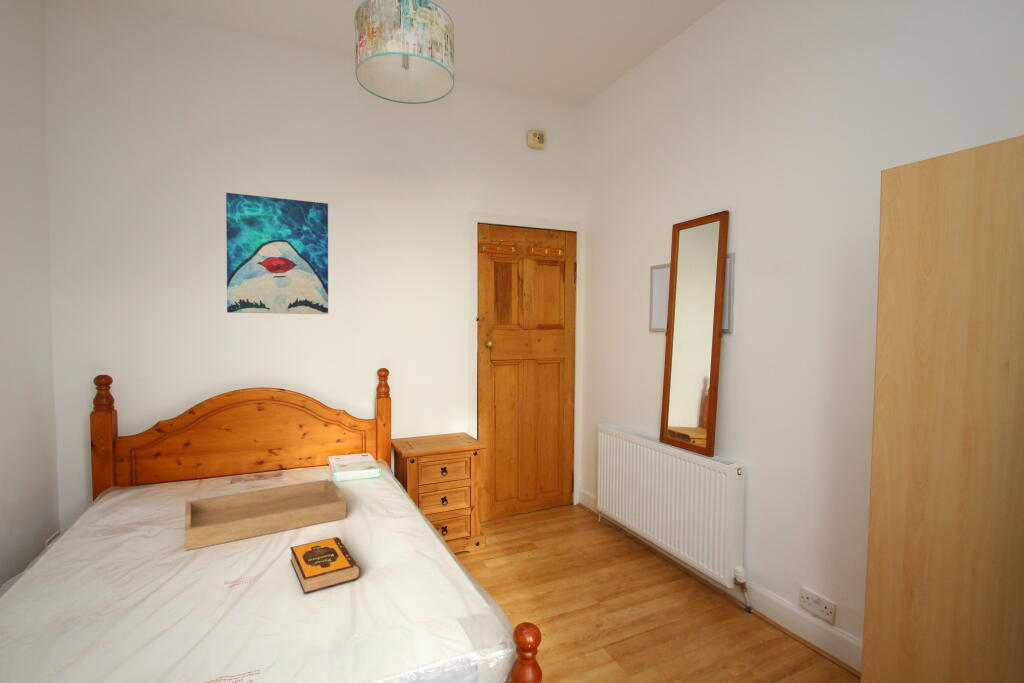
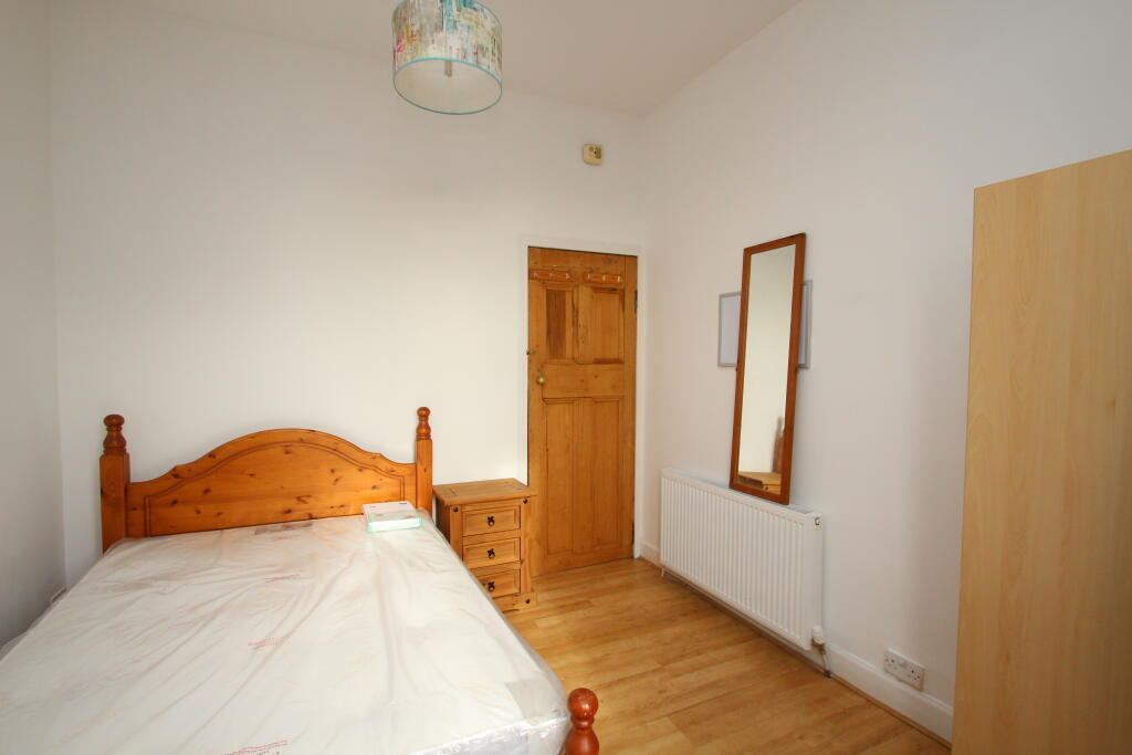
- wall art [225,192,329,315]
- serving tray [184,479,347,552]
- hardback book [289,536,362,595]
